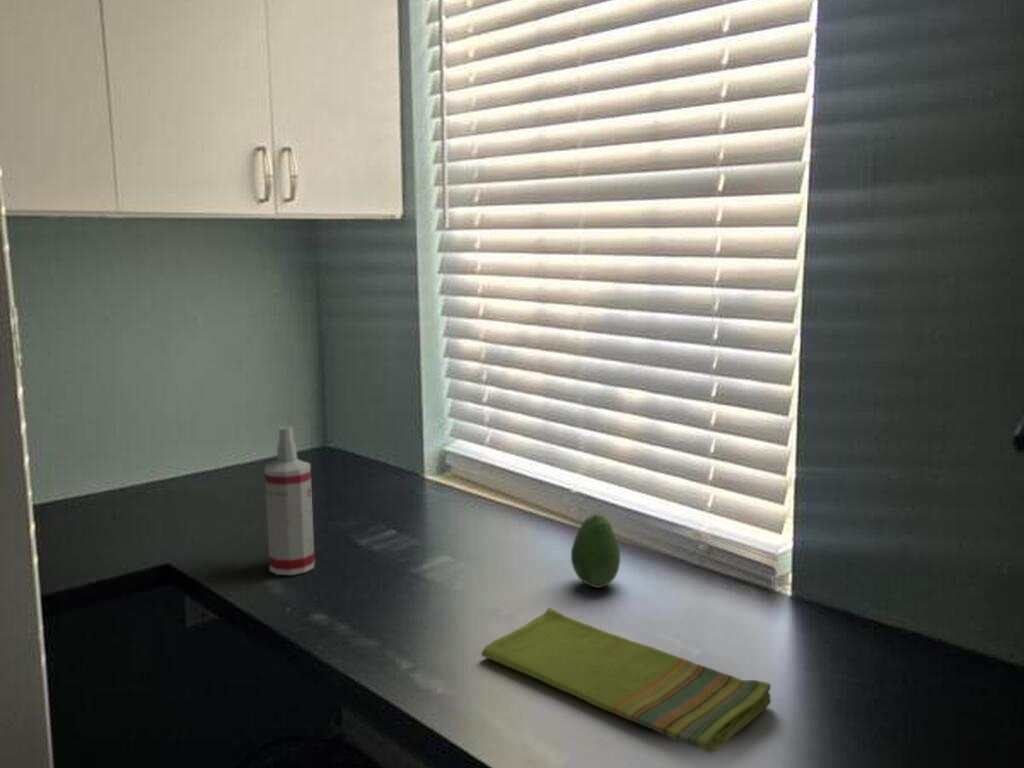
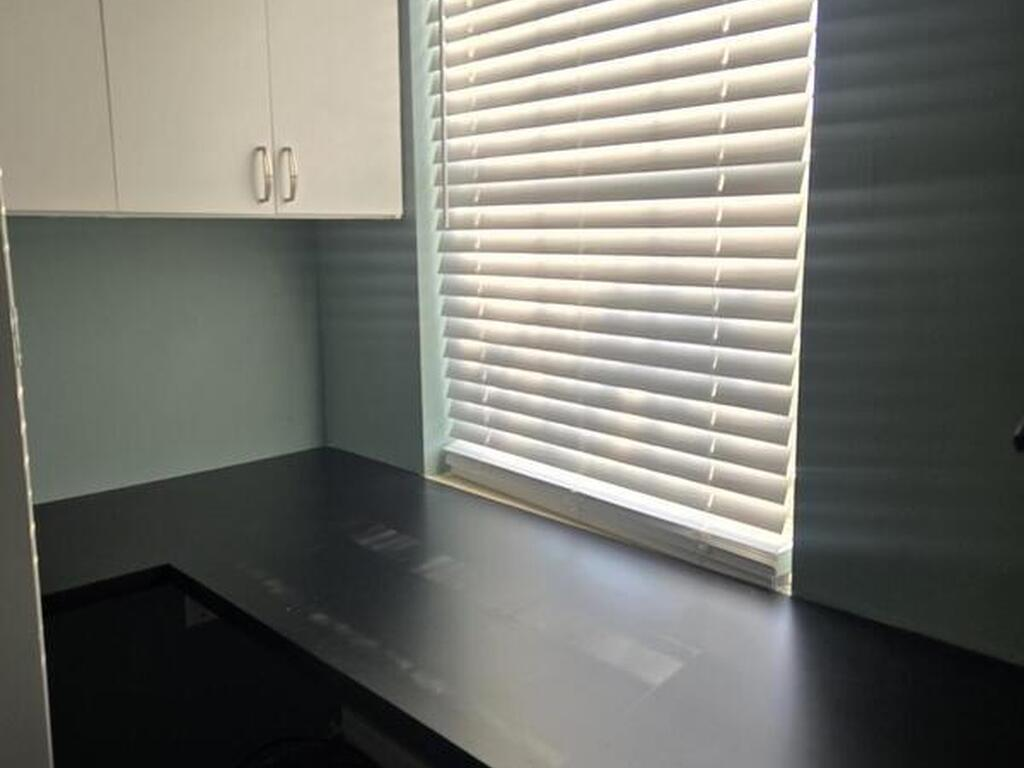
- spray bottle [263,426,316,576]
- fruit [570,513,621,589]
- dish towel [480,607,772,754]
